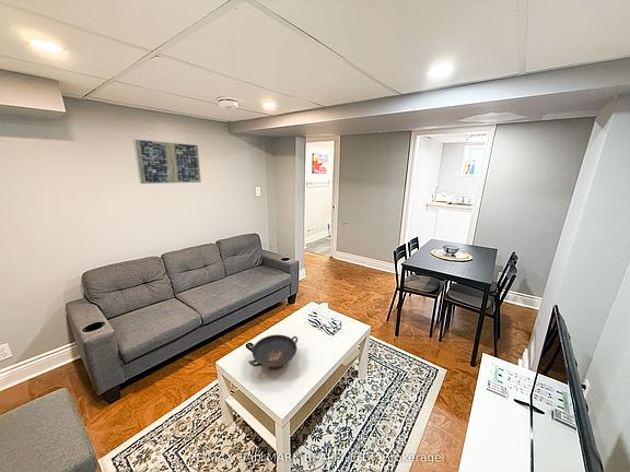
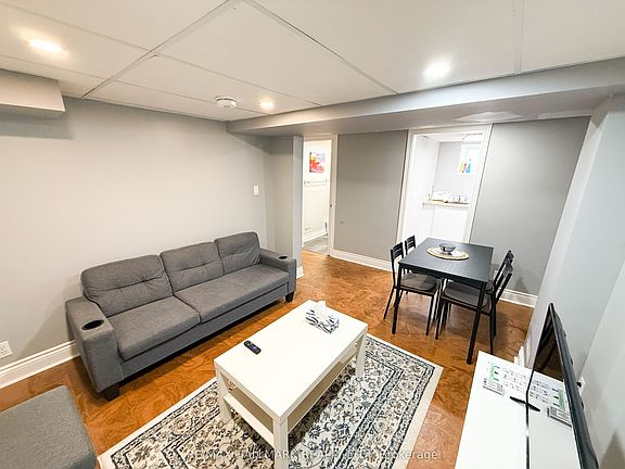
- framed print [132,138,202,185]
- decorative bowl [247,333,299,370]
